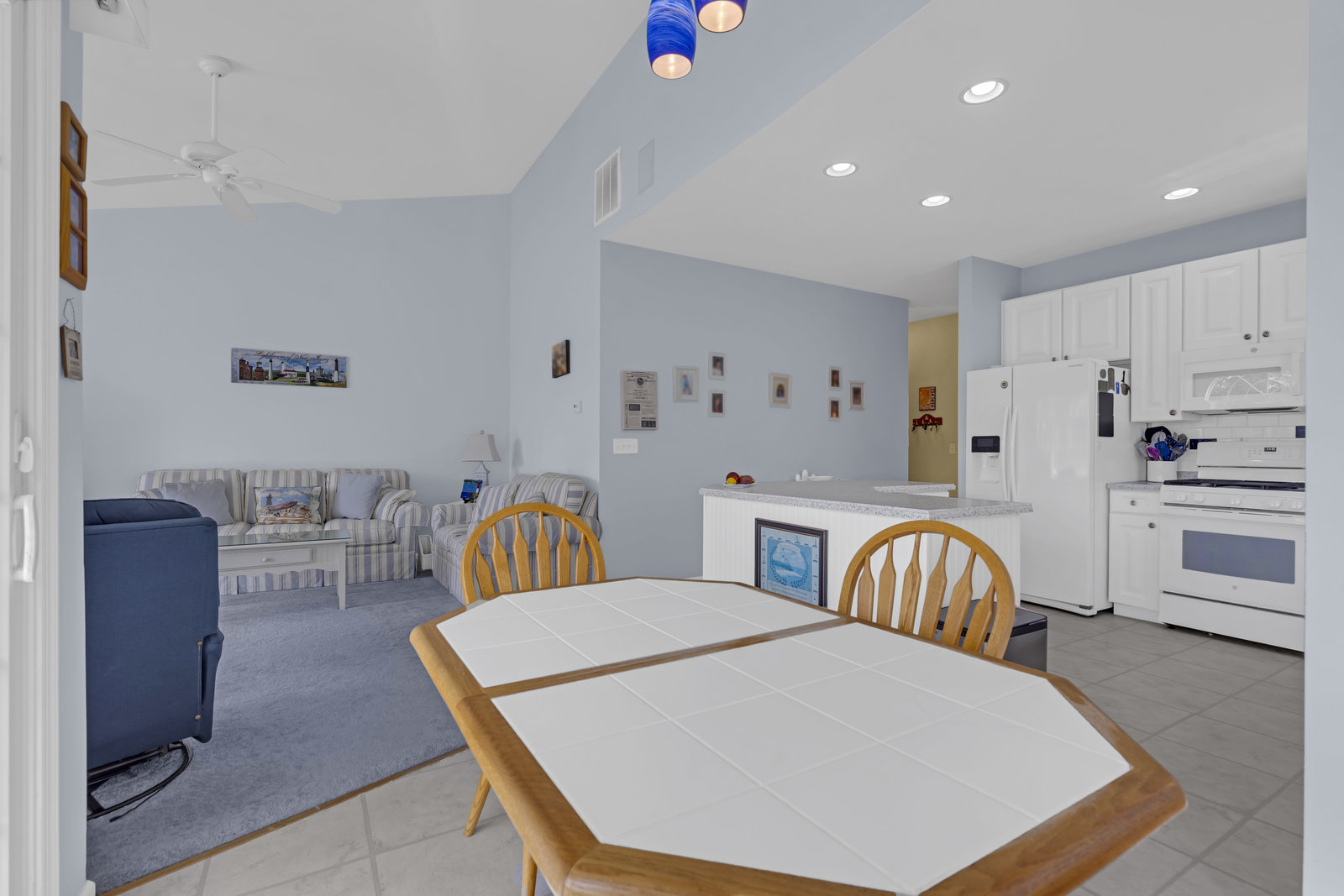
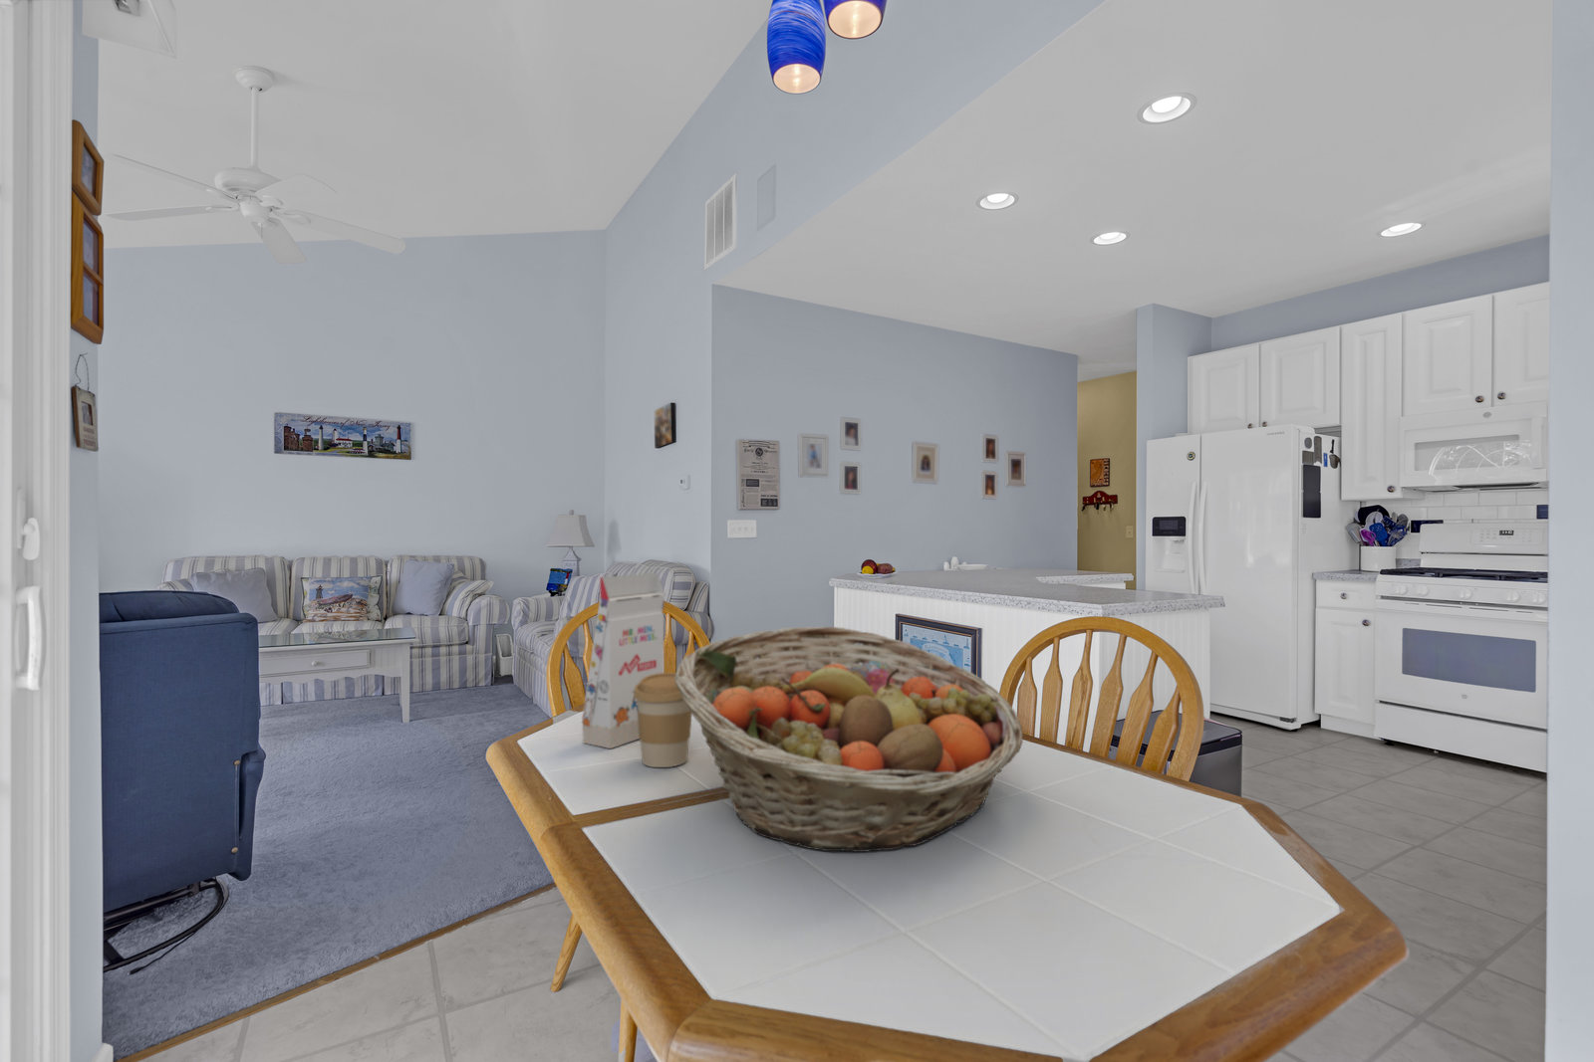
+ coffee cup [633,672,693,768]
+ fruit basket [675,626,1025,853]
+ gift box [581,572,665,749]
